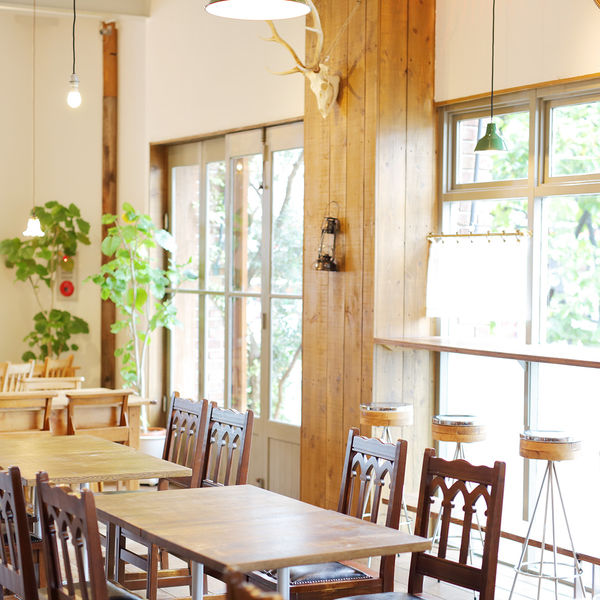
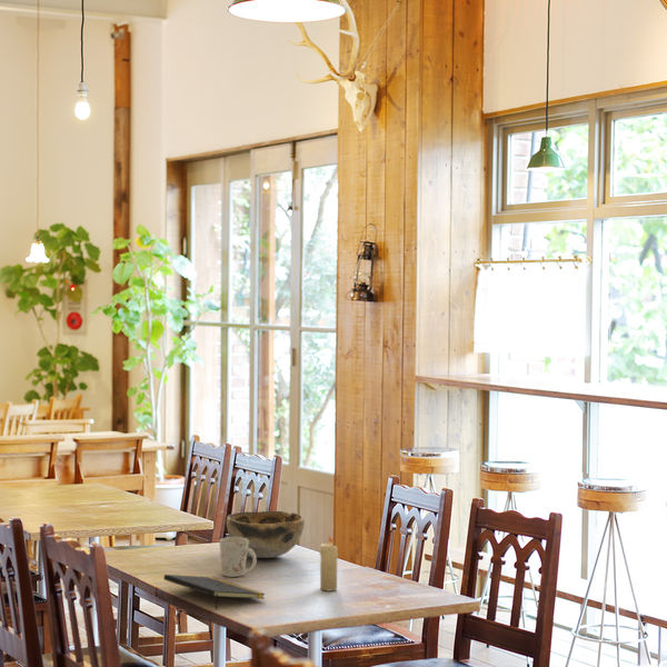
+ notepad [162,574,267,611]
+ decorative bowl [226,510,306,559]
+ mug [218,537,258,578]
+ candle [319,535,339,591]
